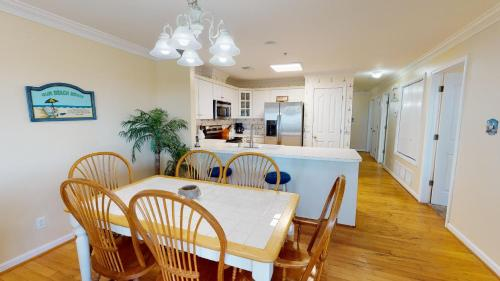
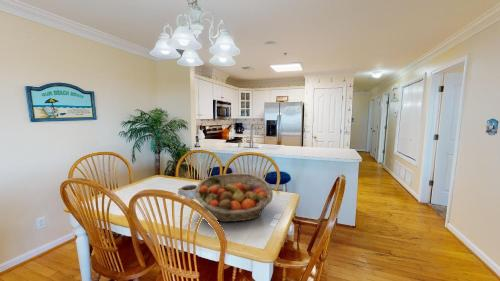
+ fruit basket [194,172,274,223]
